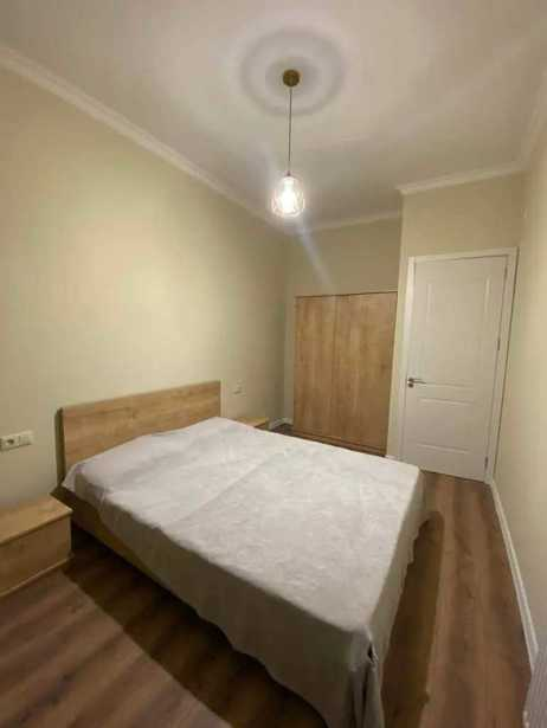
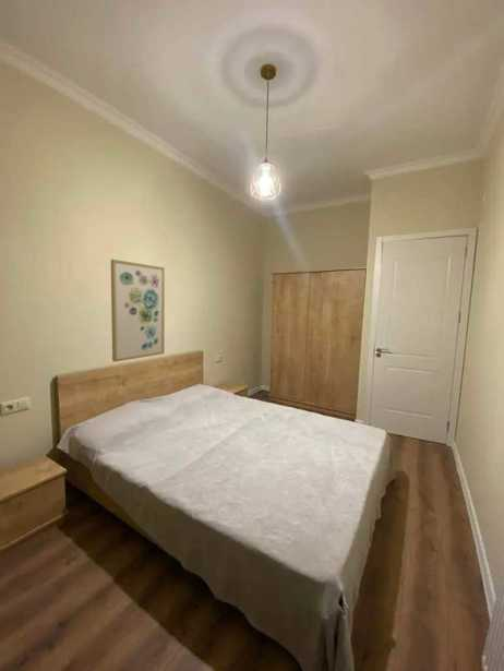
+ wall art [110,259,166,363]
